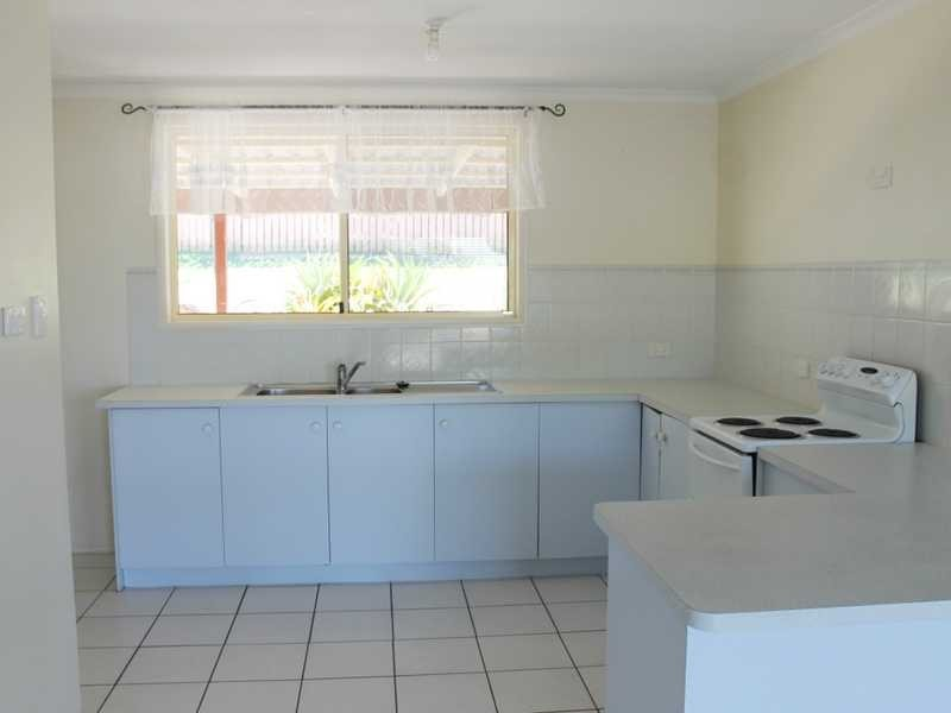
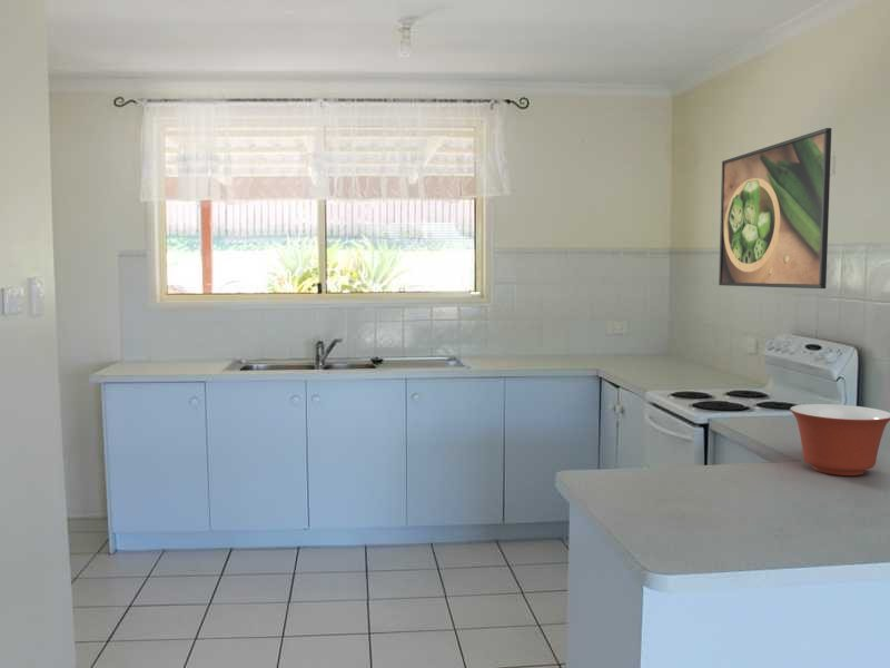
+ mixing bowl [789,403,890,477]
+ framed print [718,127,832,289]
